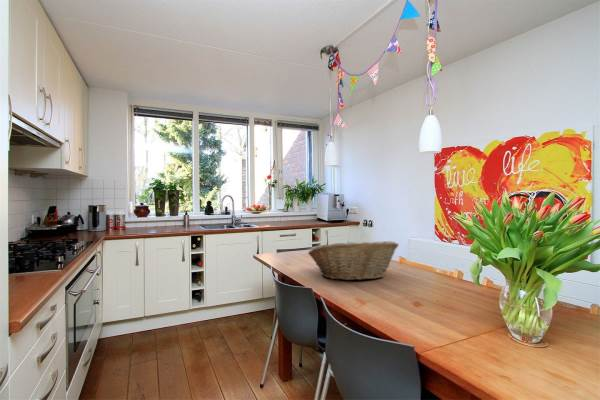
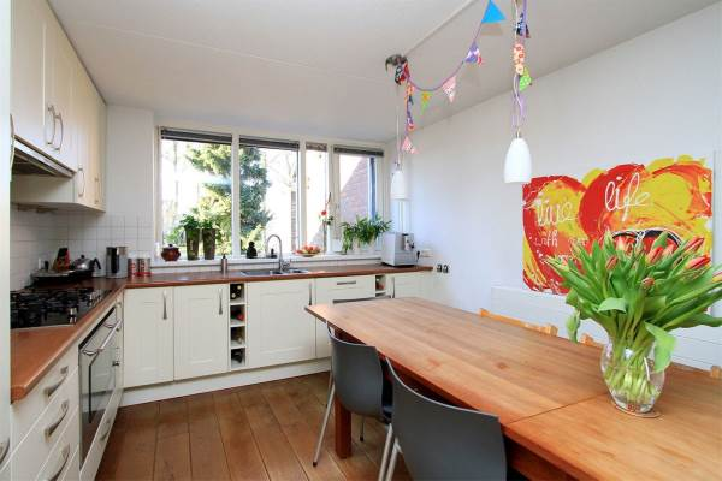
- fruit basket [307,240,400,281]
